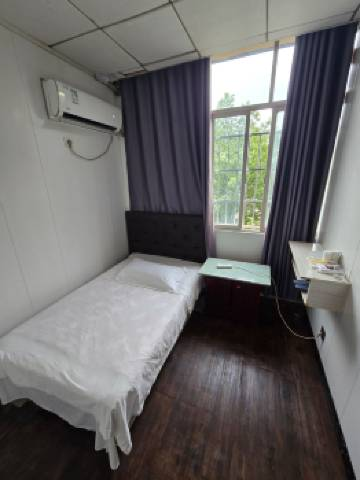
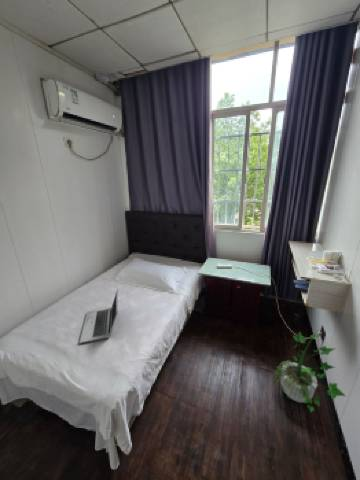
+ laptop [79,286,119,345]
+ potted plant [271,327,348,413]
